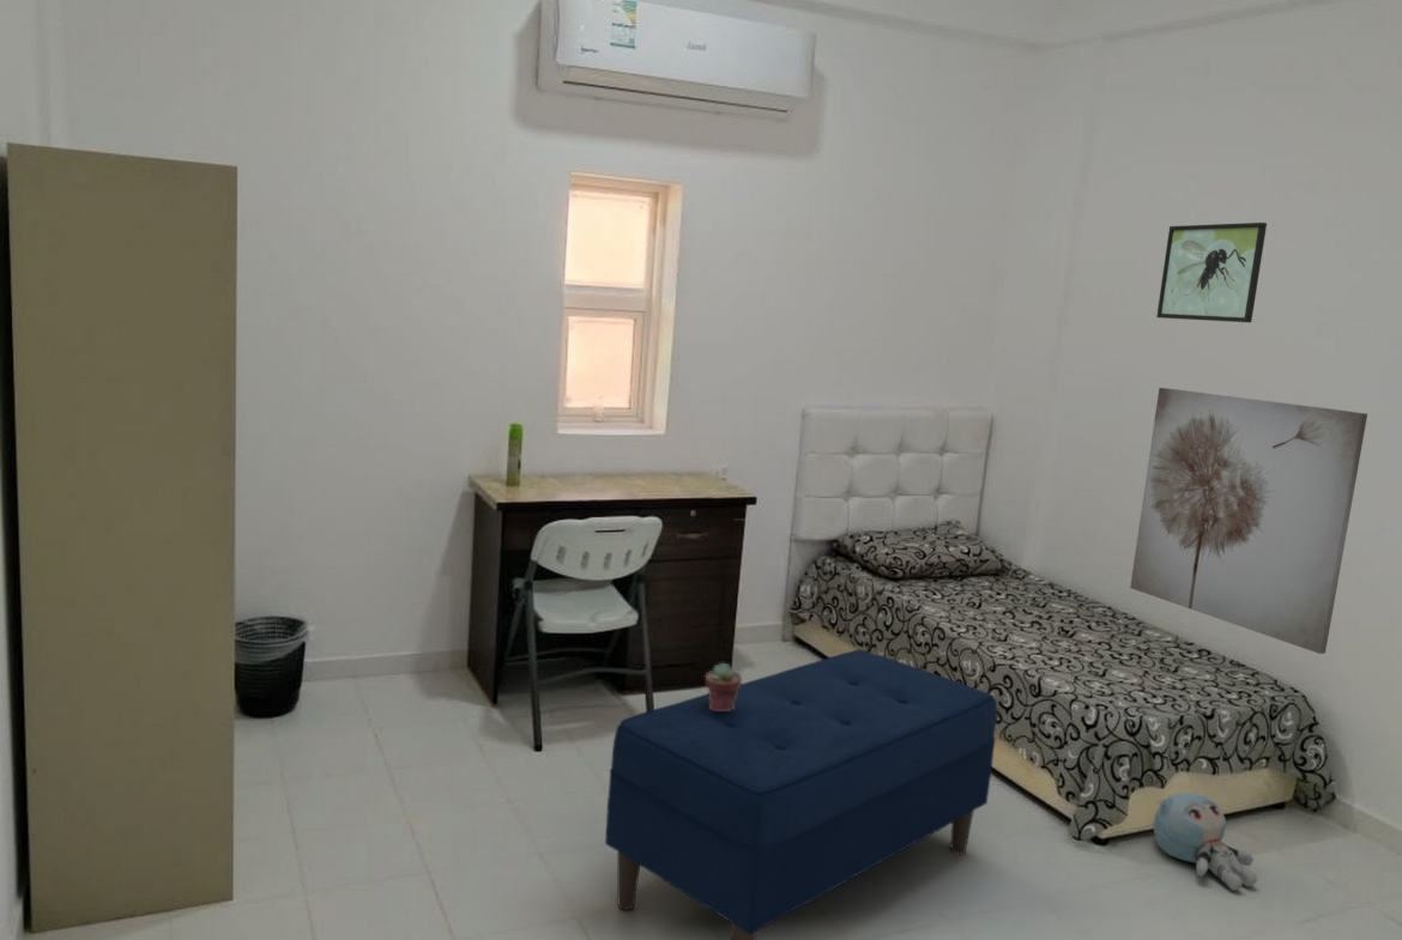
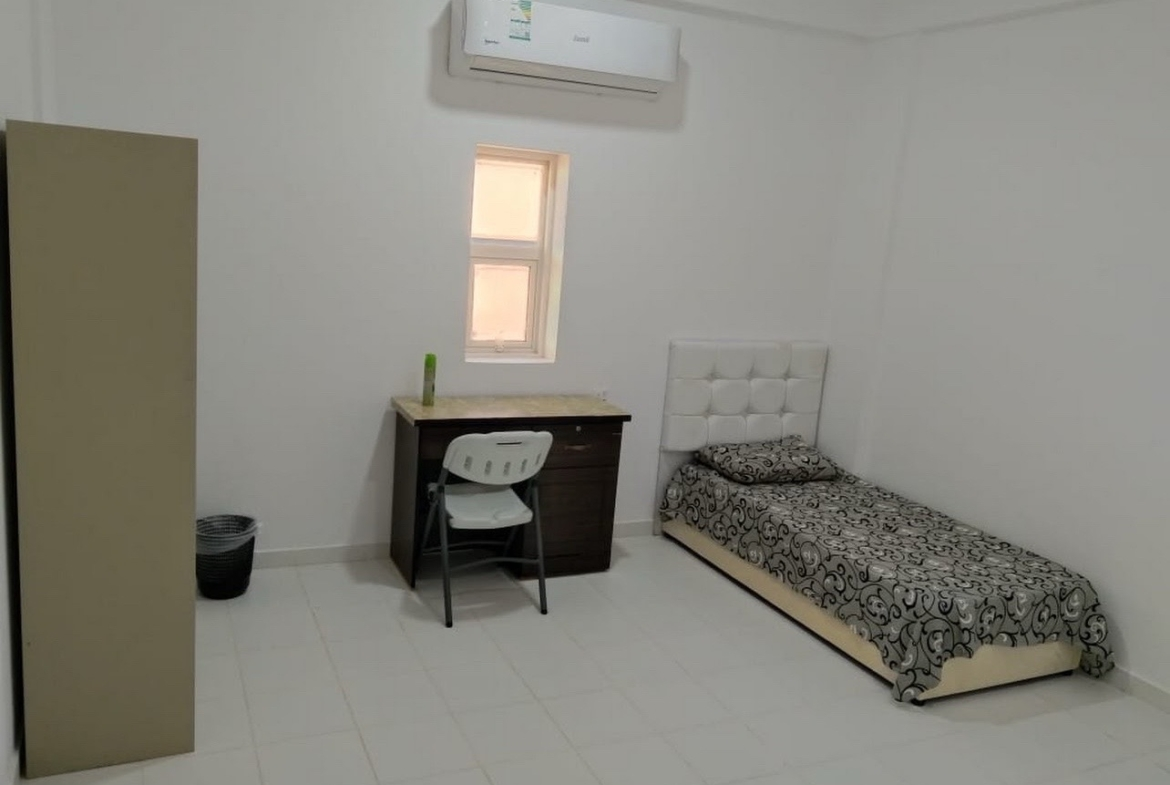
- bench [604,648,998,940]
- plush toy [1153,792,1258,892]
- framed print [1155,222,1268,323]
- potted succulent [705,662,743,711]
- wall art [1129,387,1368,655]
